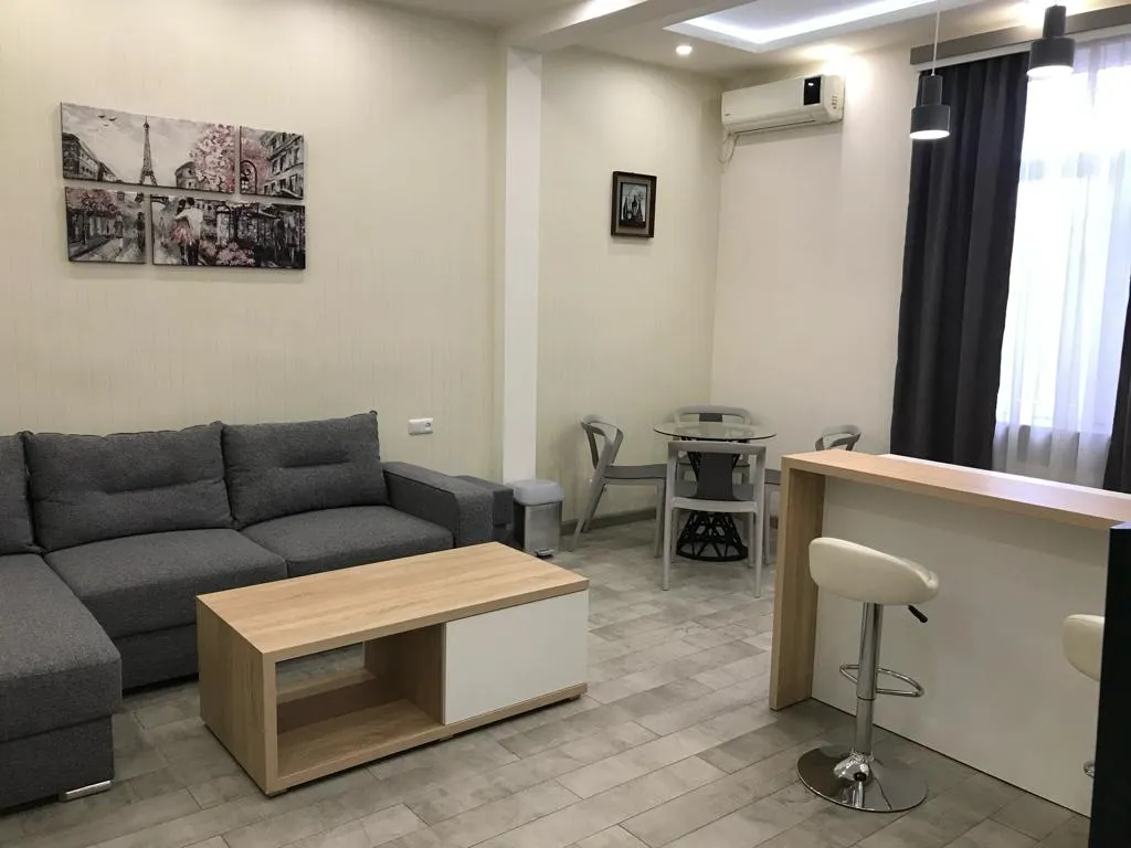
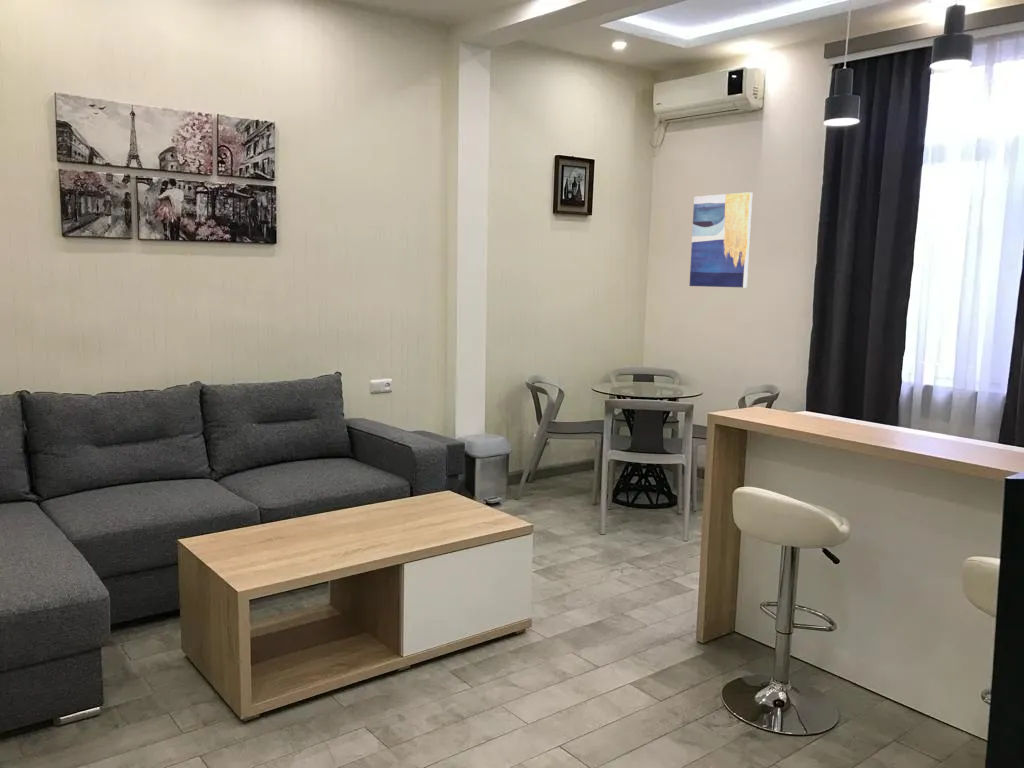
+ wall art [688,191,753,289]
